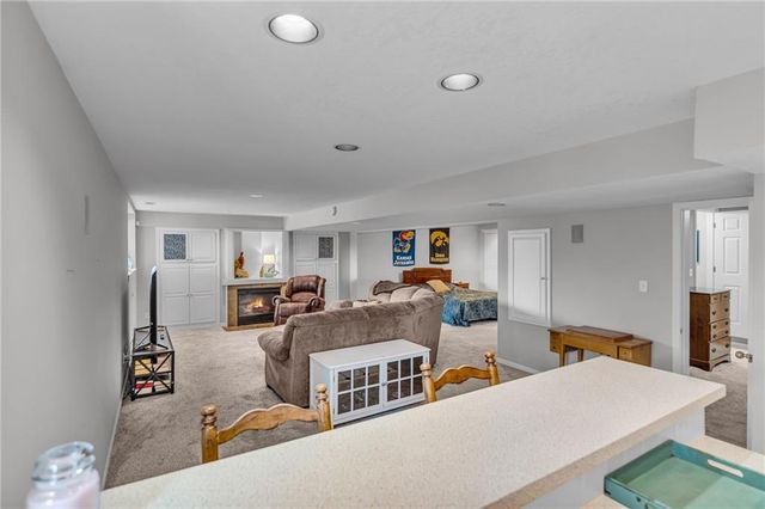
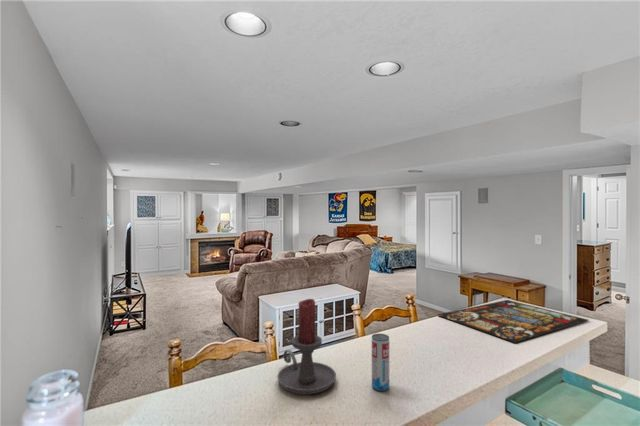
+ candle holder [276,298,337,396]
+ beverage can [371,333,390,392]
+ stained glass panel [436,299,589,344]
